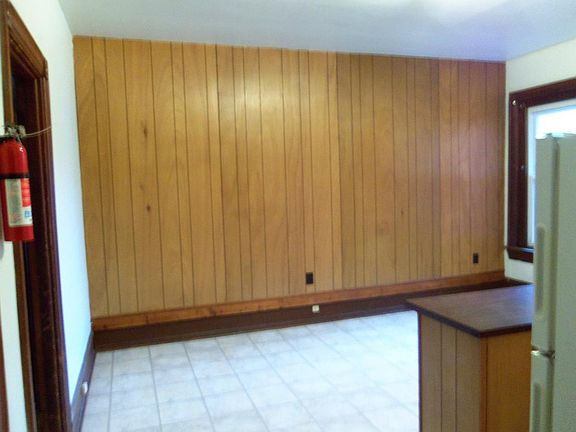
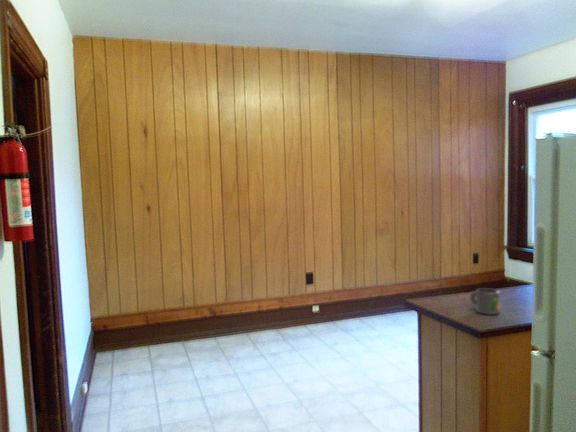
+ mug [469,287,501,316]
